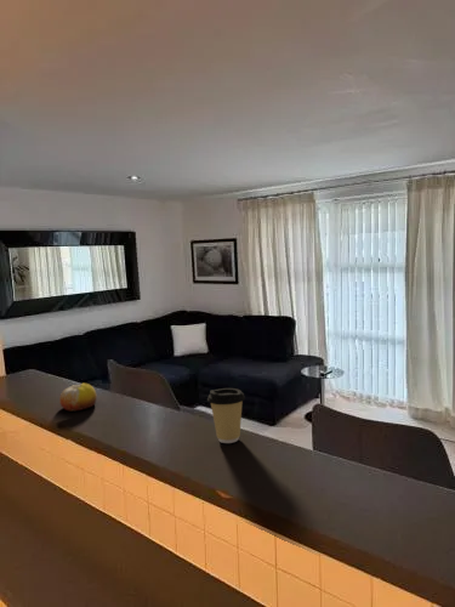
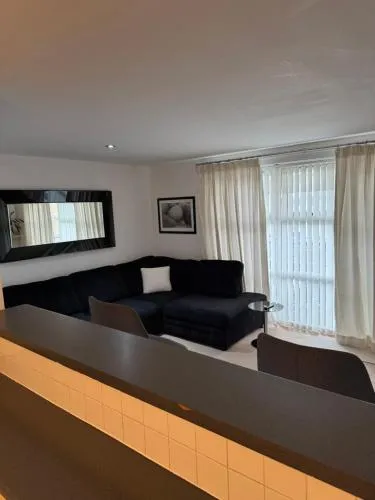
- coffee cup [206,387,246,444]
- fruit [58,382,97,412]
